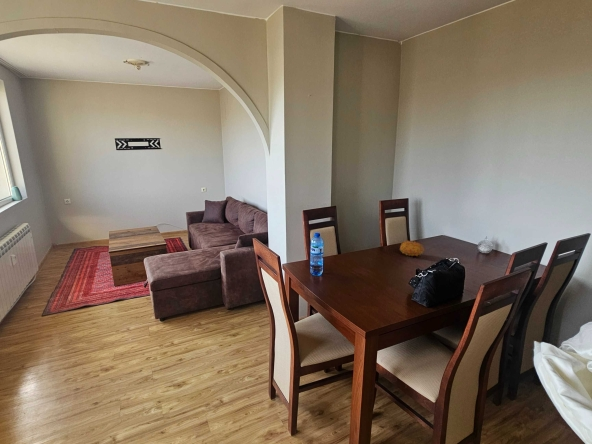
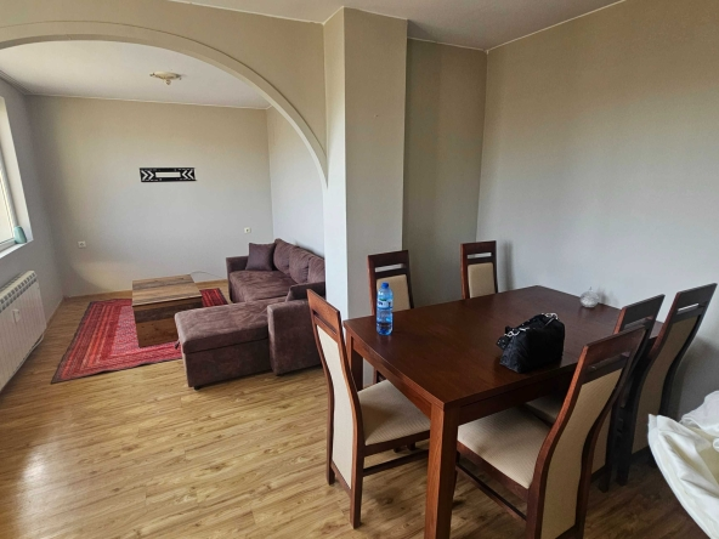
- fruit [399,239,425,257]
